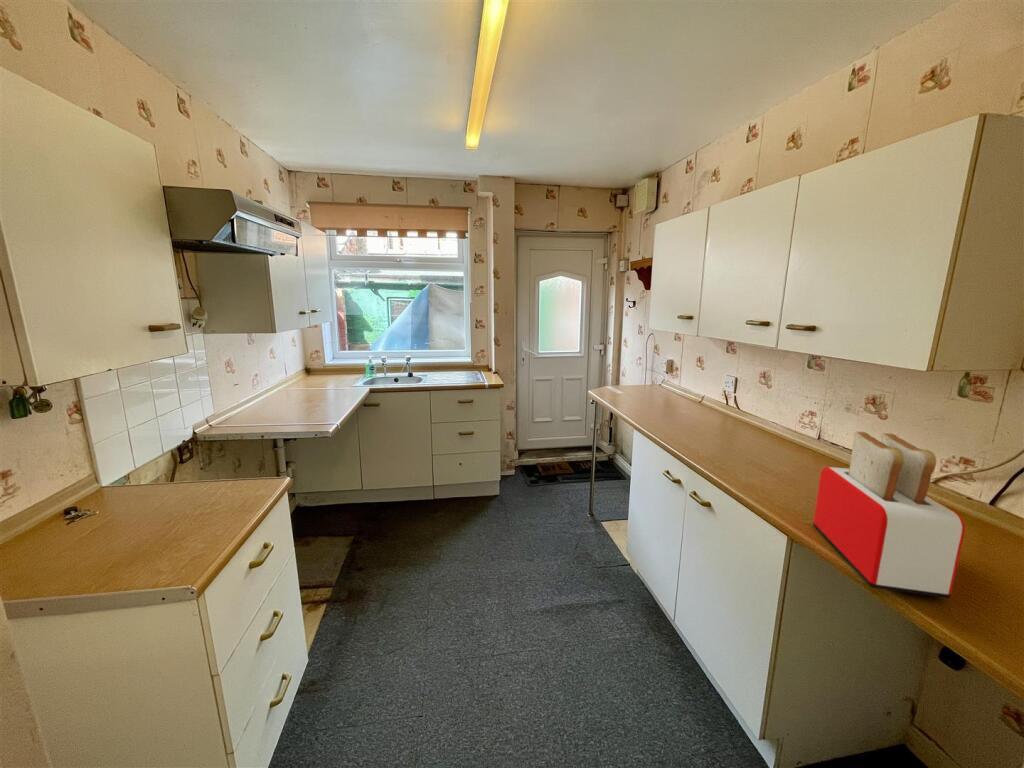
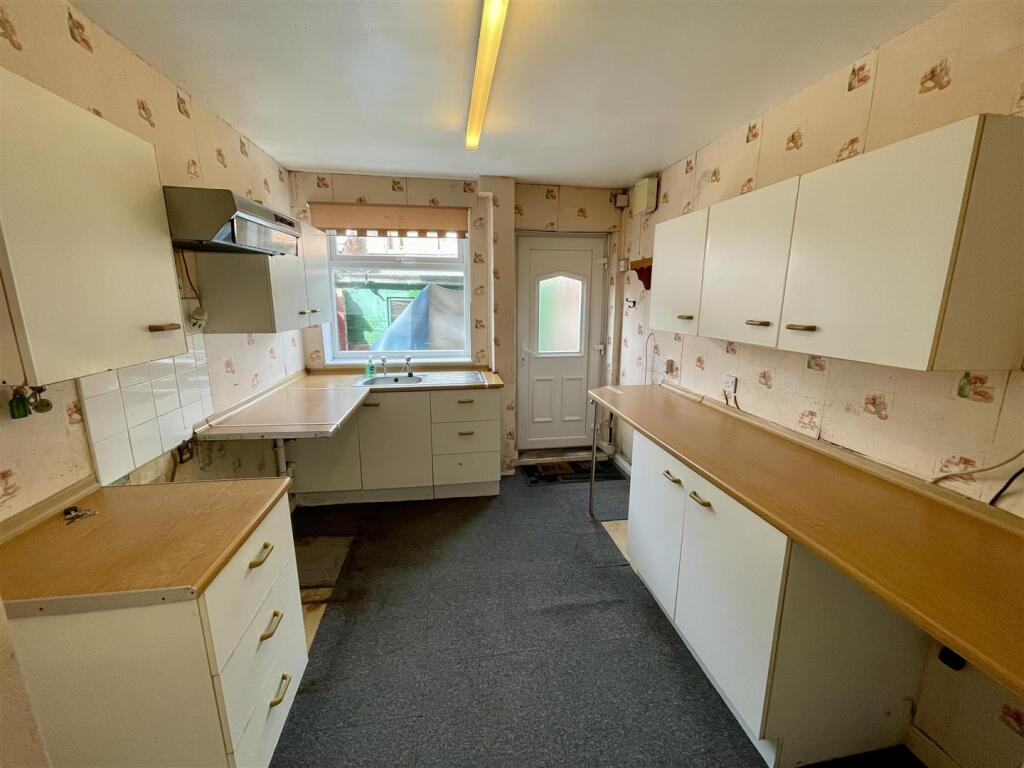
- toaster [812,431,966,599]
